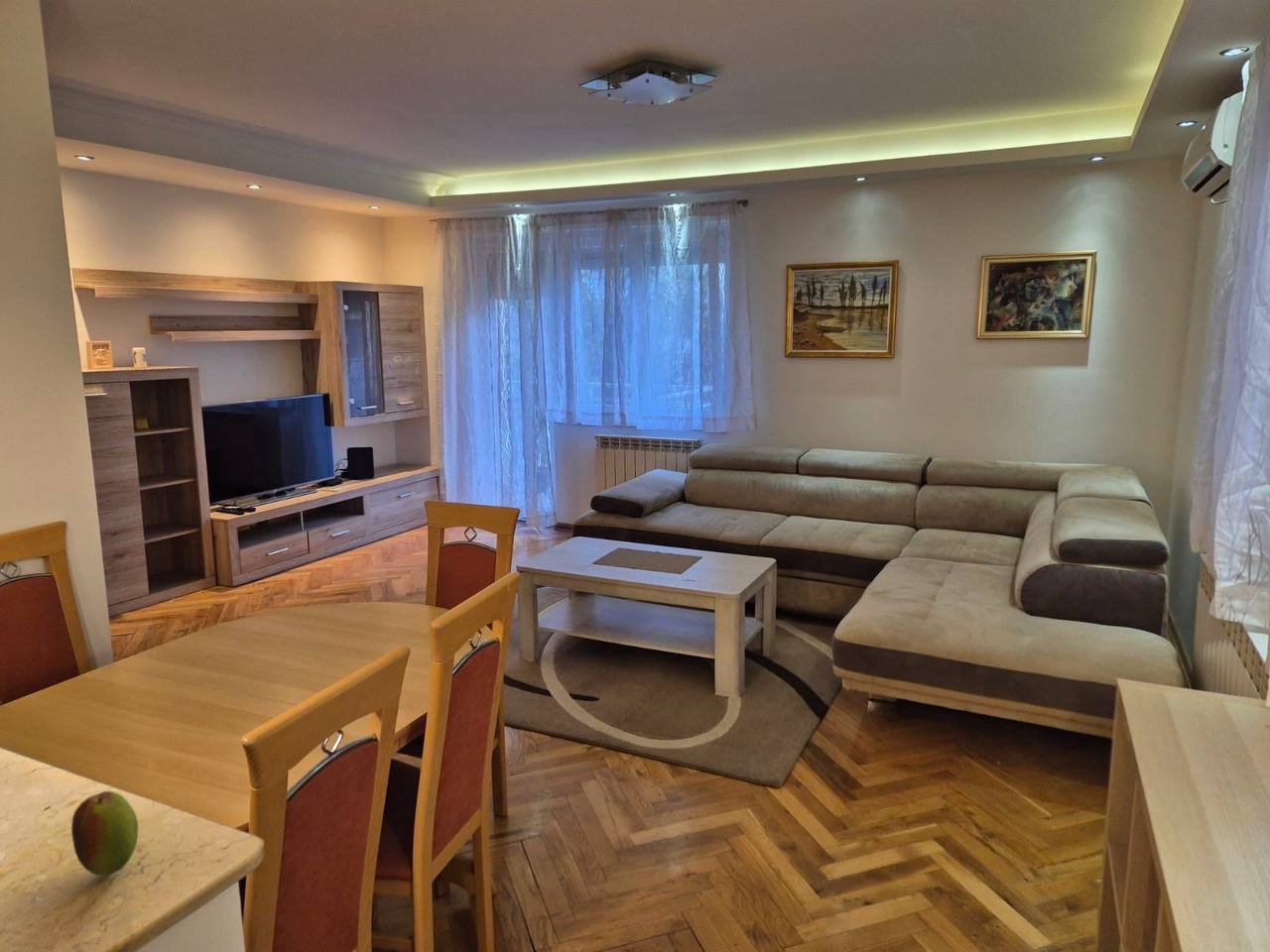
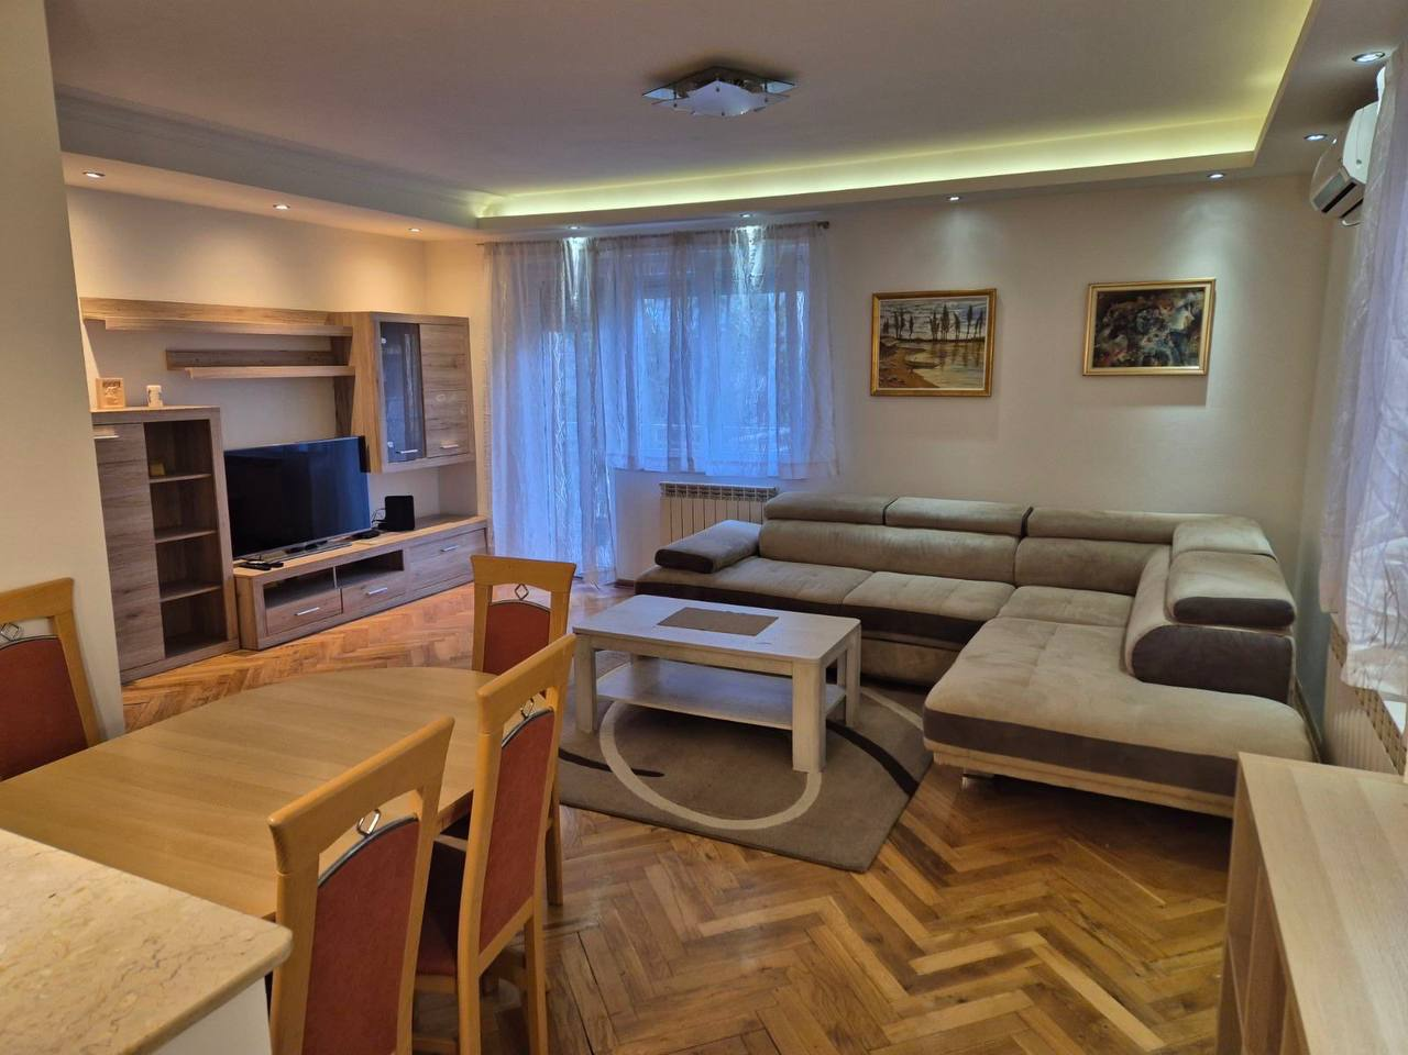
- fruit [70,790,139,877]
